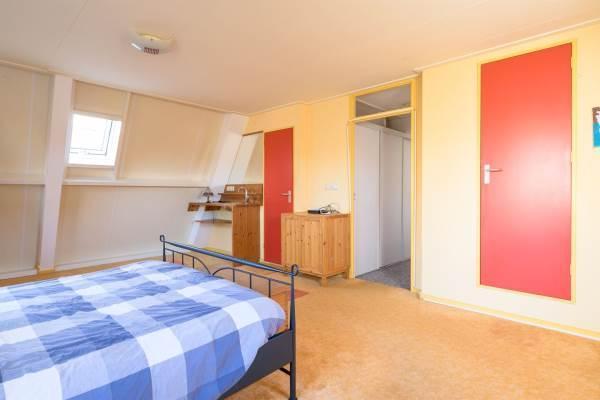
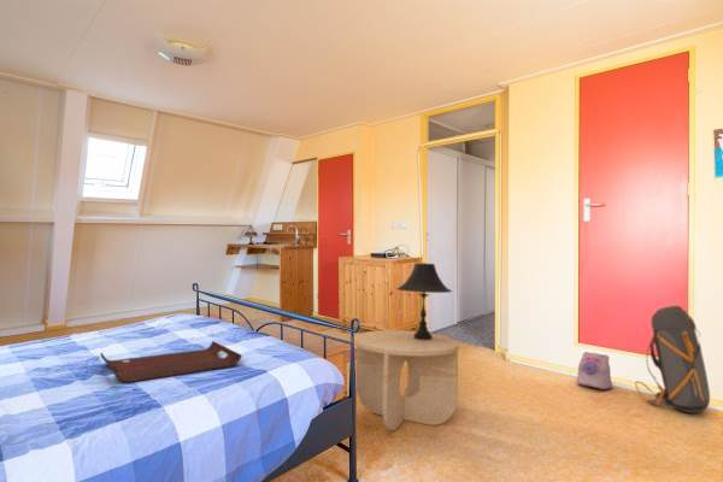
+ plush toy [576,351,613,390]
+ serving tray [99,340,243,383]
+ backpack [634,305,711,415]
+ side table [353,329,460,431]
+ table lamp [395,261,453,340]
